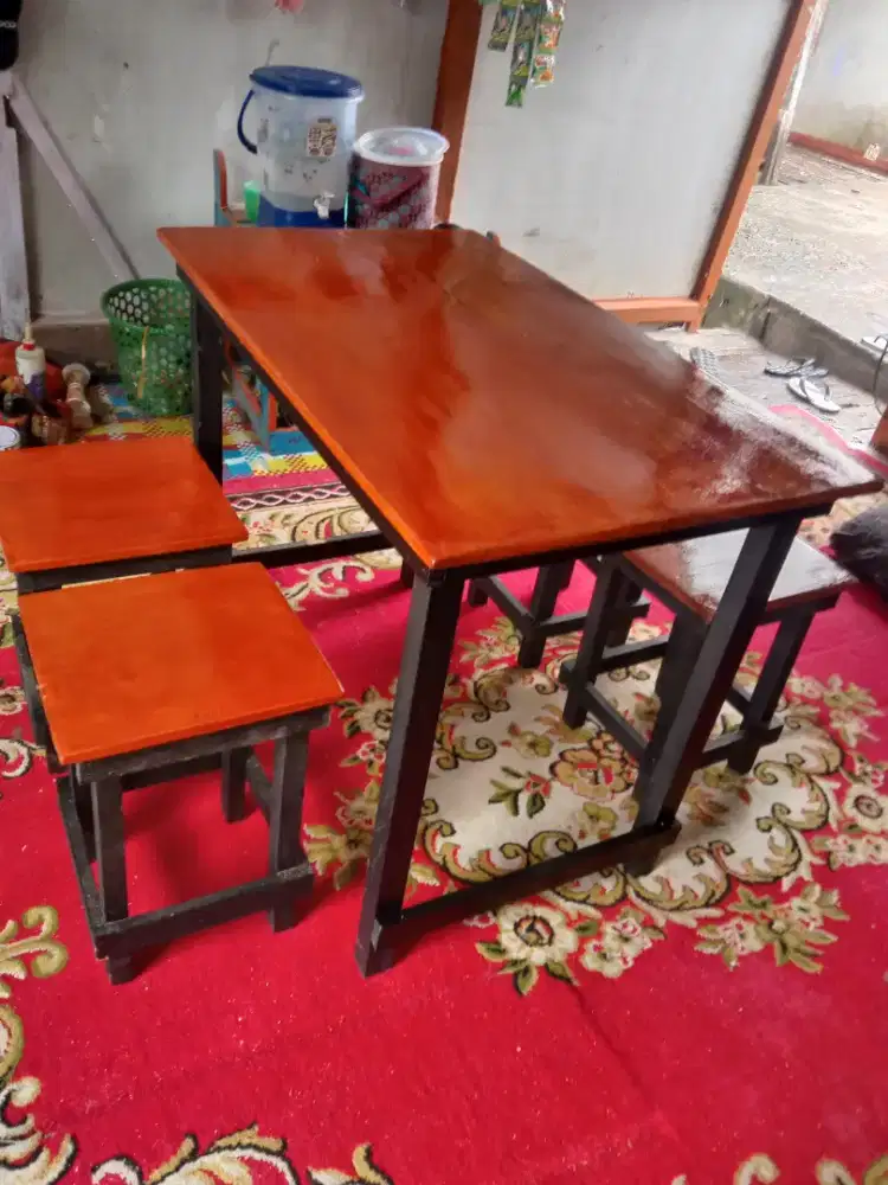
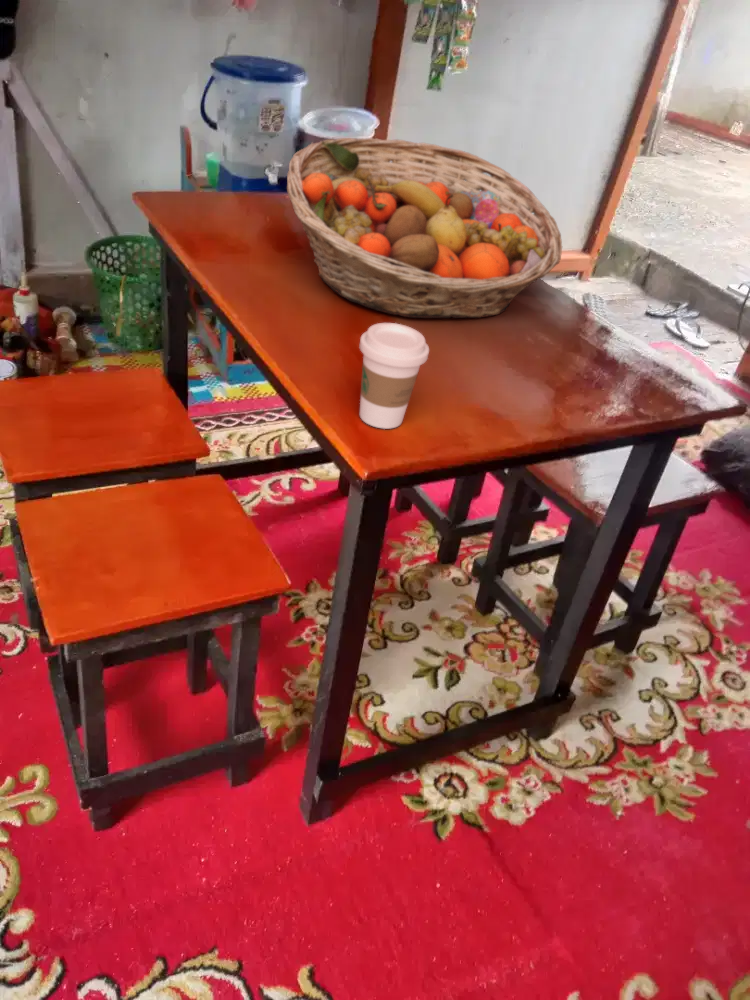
+ coffee cup [358,322,430,430]
+ fruit basket [286,137,563,319]
